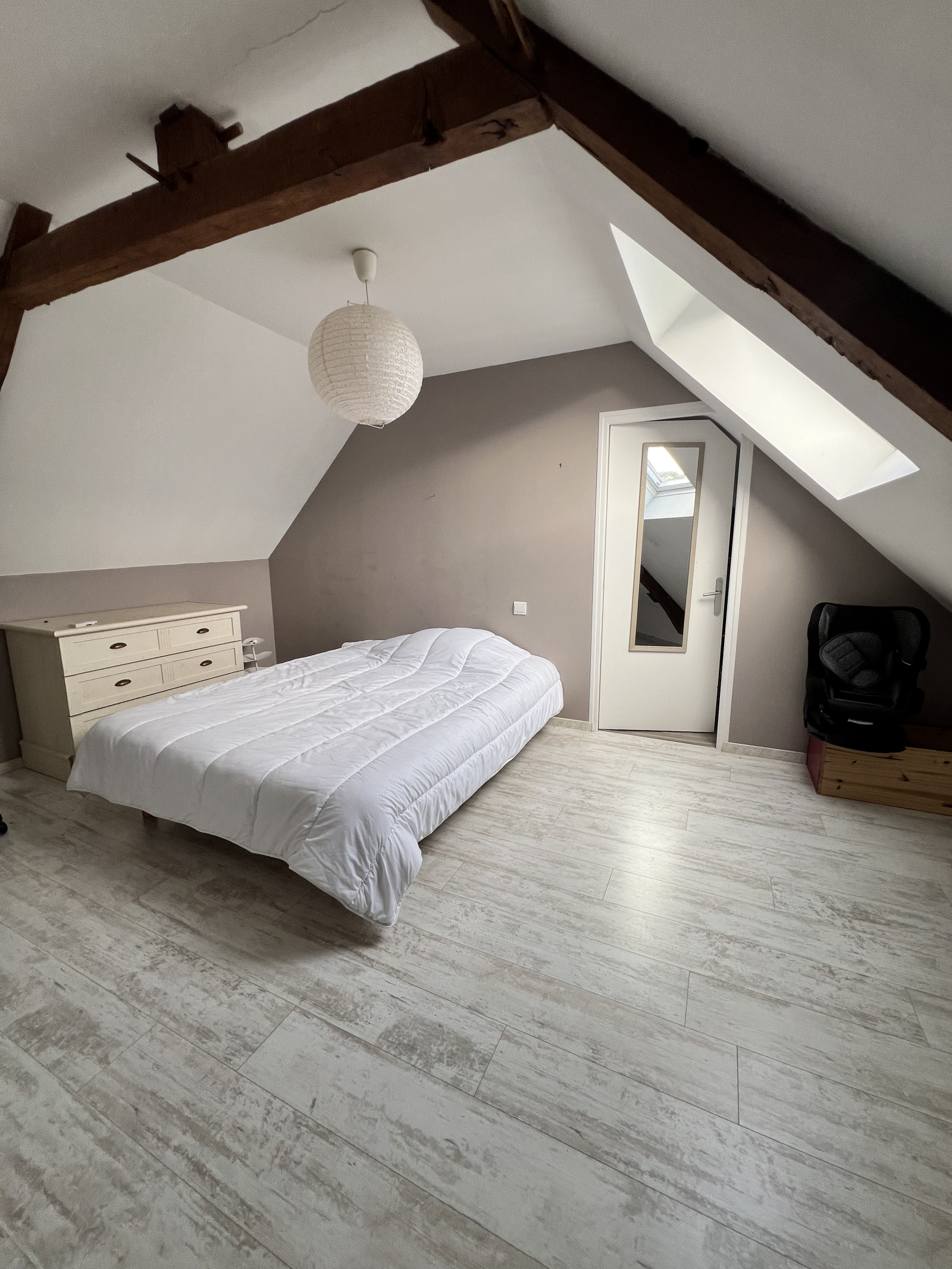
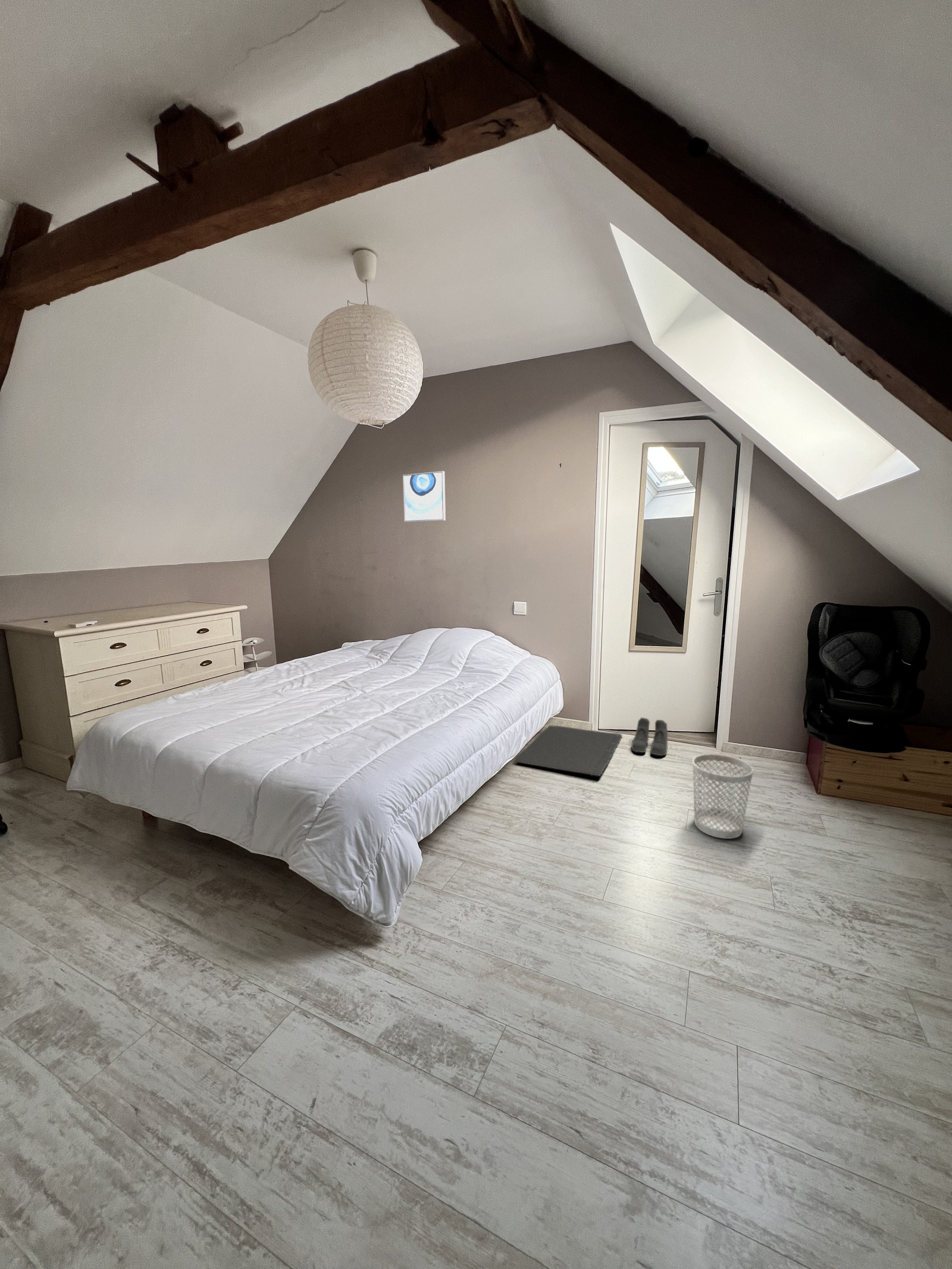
+ boots [631,717,668,756]
+ bath mat [513,725,623,777]
+ wastebasket [692,754,754,839]
+ wall art [402,471,446,523]
